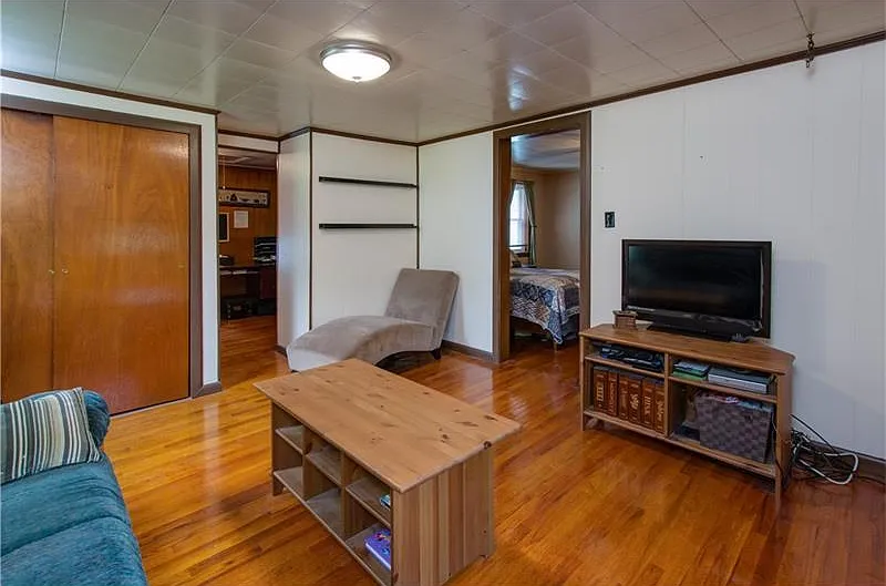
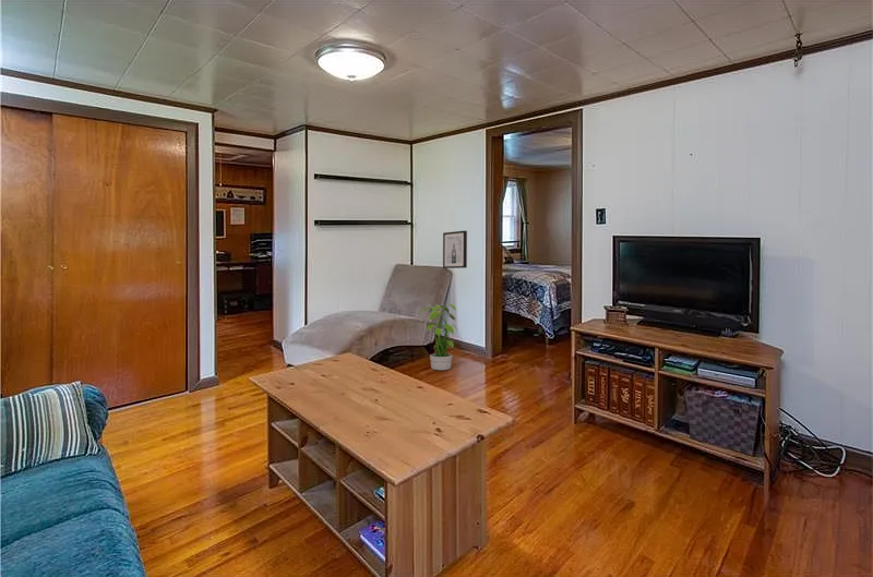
+ potted plant [416,303,459,371]
+ wall art [442,230,468,269]
